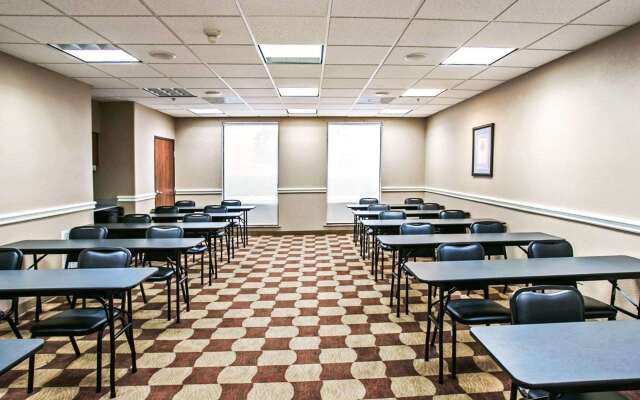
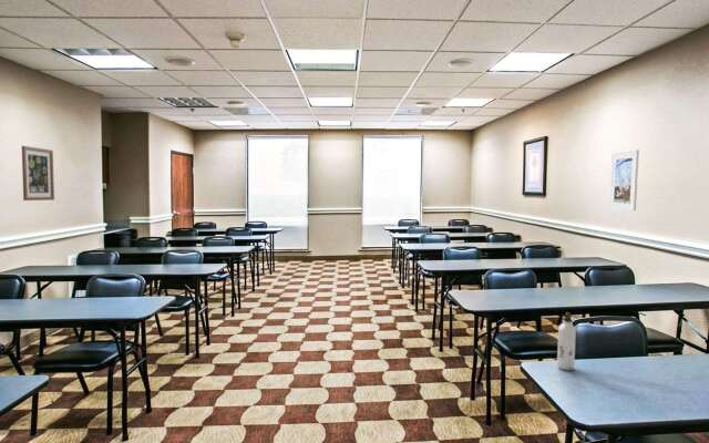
+ wall art [21,145,55,202]
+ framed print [608,148,640,212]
+ water bottle [556,311,577,371]
